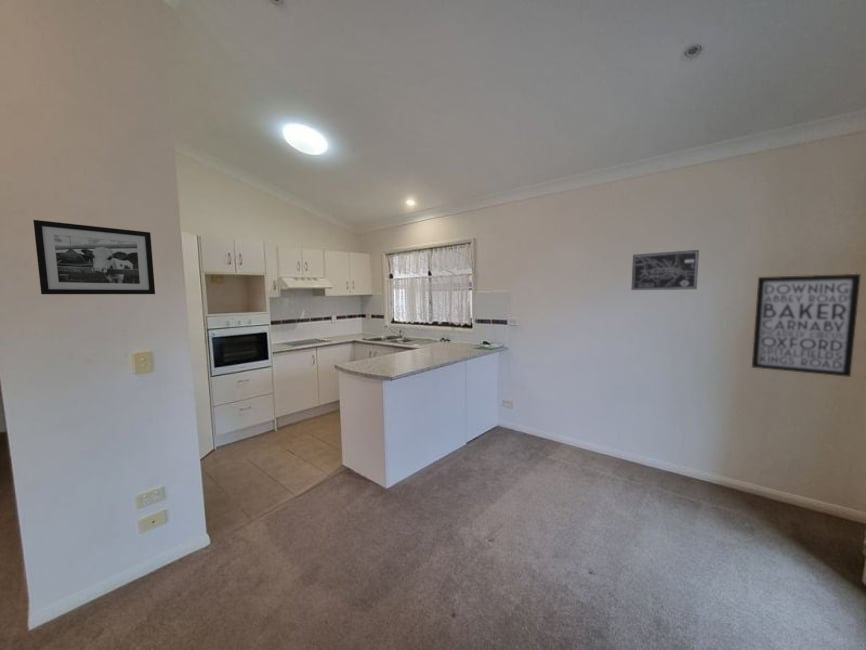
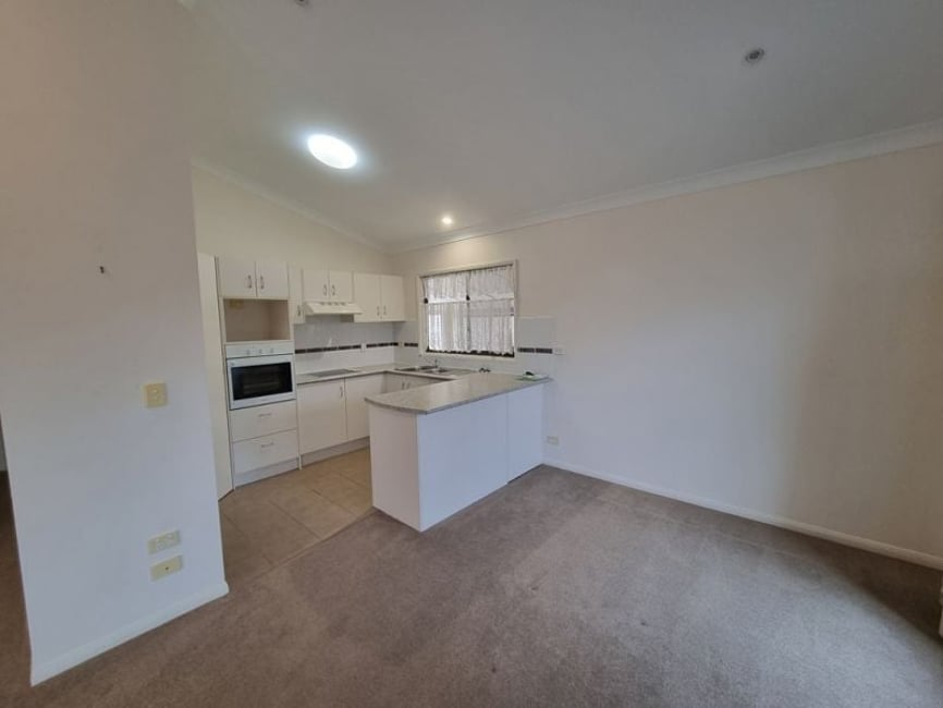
- picture frame [32,219,156,295]
- wall art [751,273,862,378]
- wall art [631,249,700,291]
